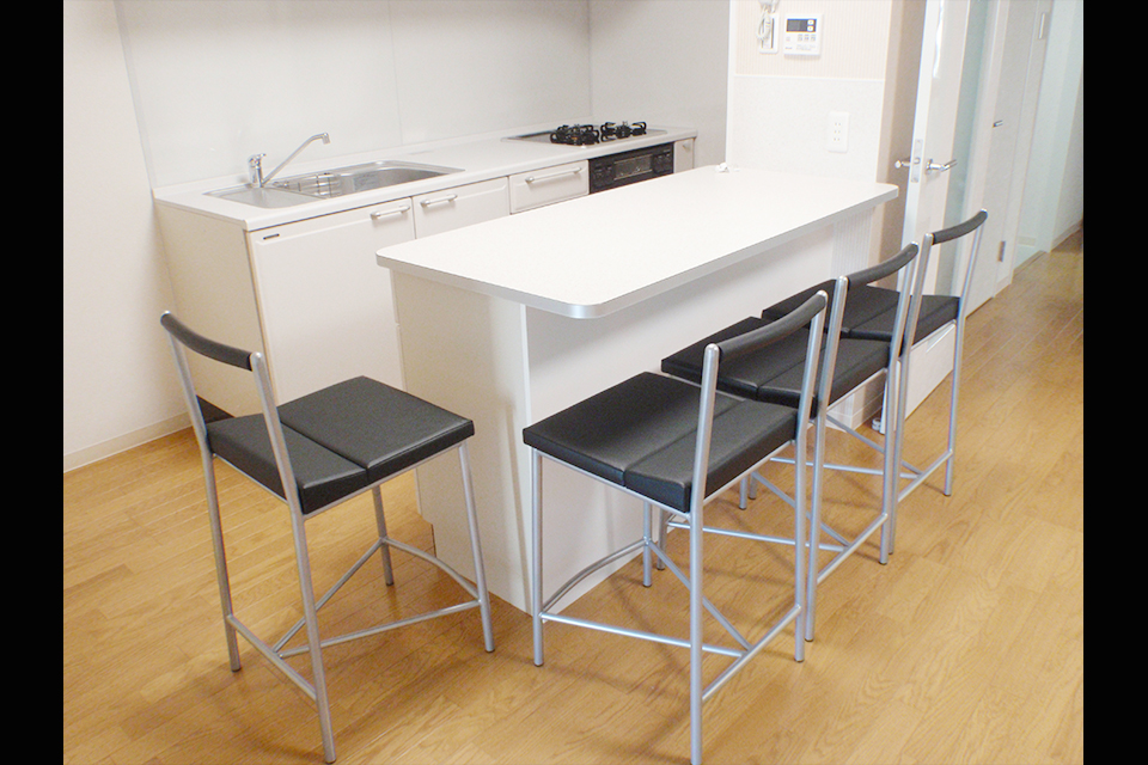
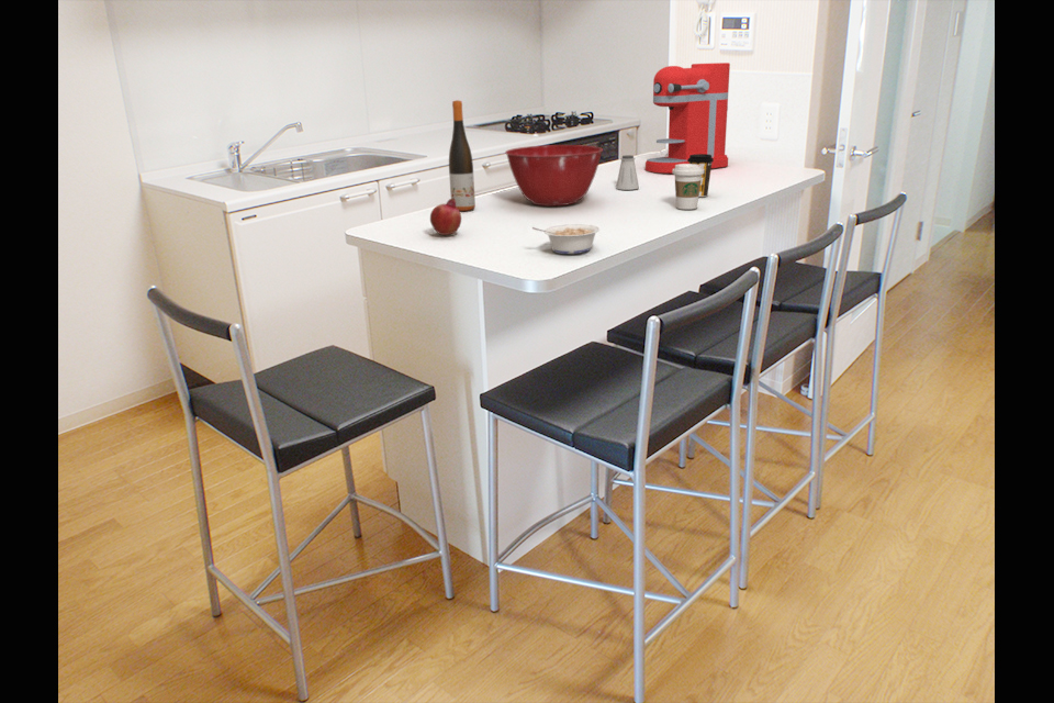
+ coffee cup [687,154,714,198]
+ wine bottle [448,99,476,212]
+ coffee cup [672,164,704,211]
+ mixing bowl [504,144,604,207]
+ legume [531,223,601,255]
+ saltshaker [615,154,640,191]
+ fruit [429,198,462,236]
+ coffee maker [644,62,731,174]
